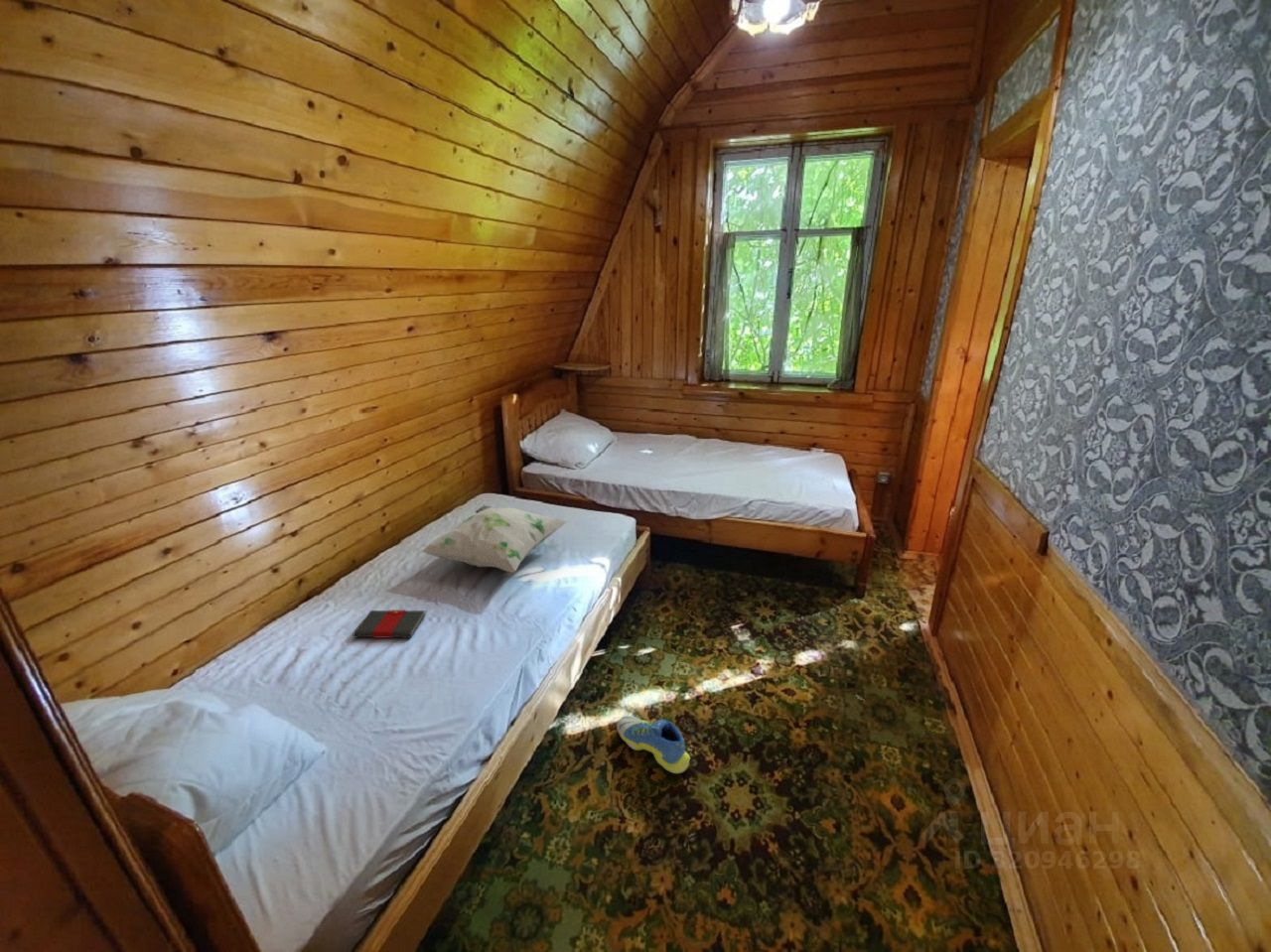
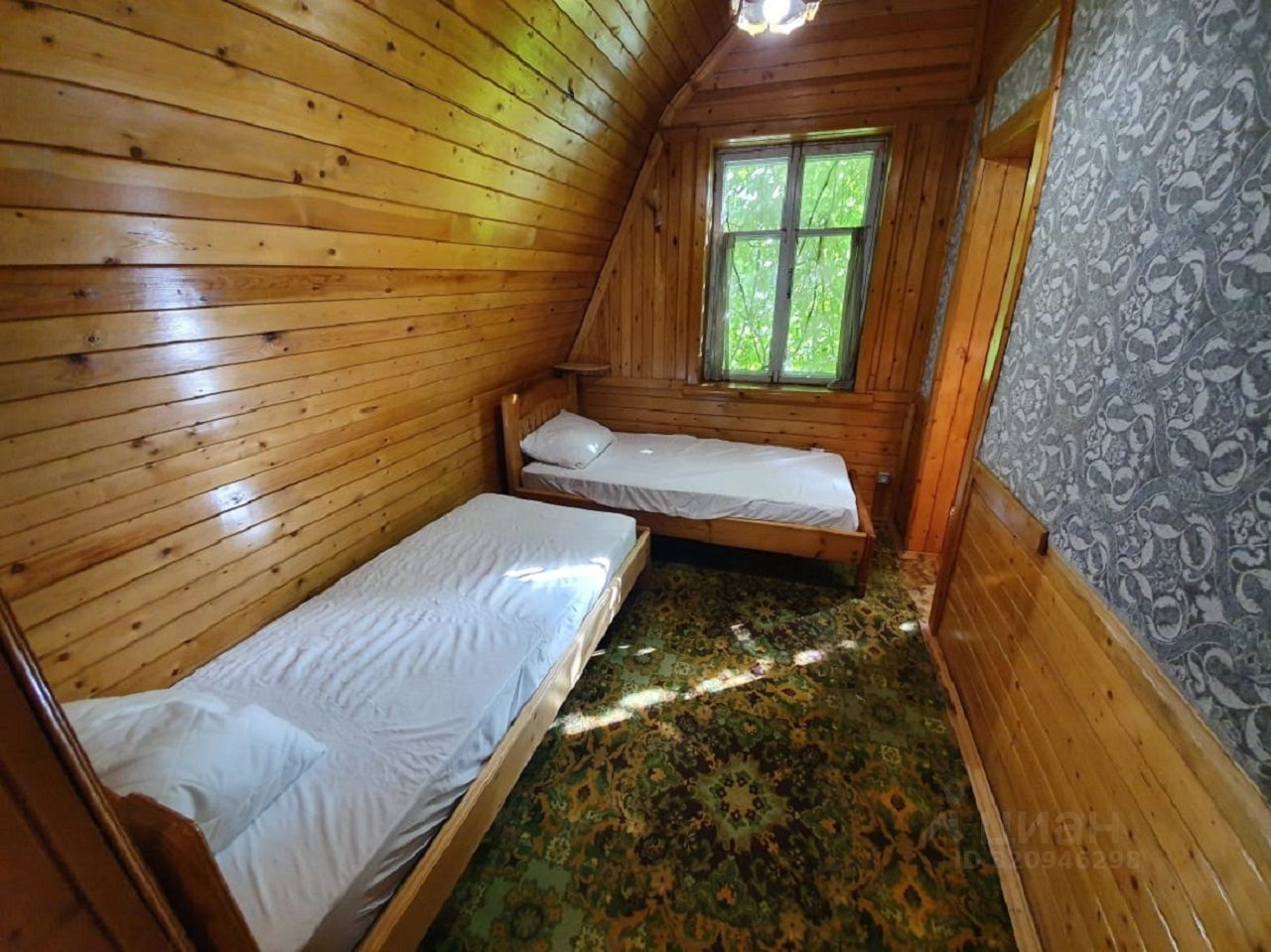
- book [352,610,426,639]
- sneaker [616,715,691,774]
- decorative pillow [420,504,570,574]
